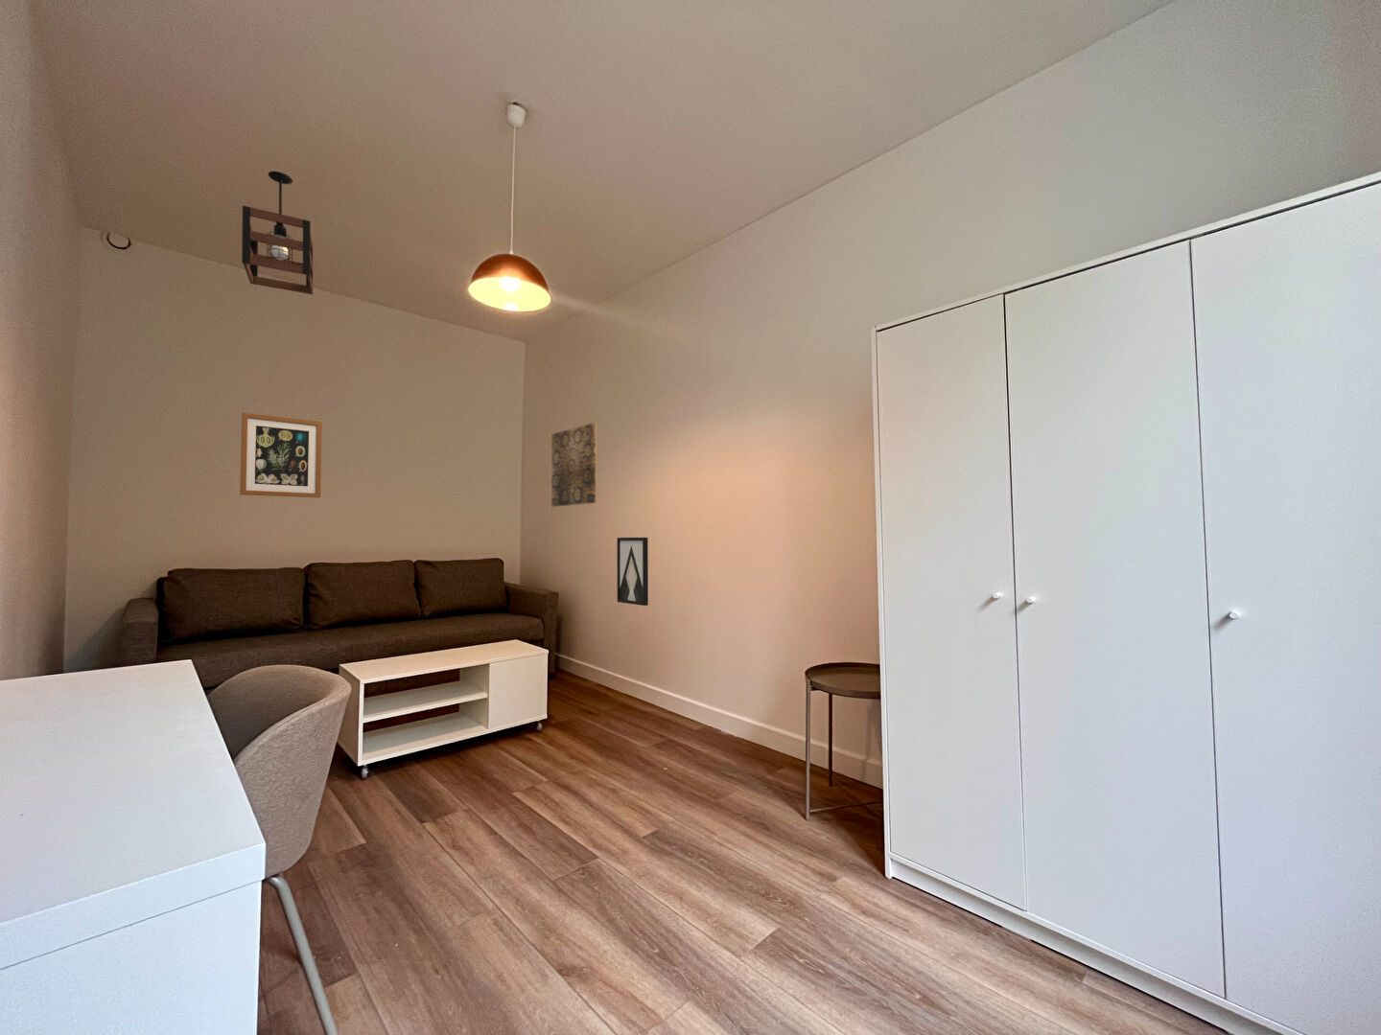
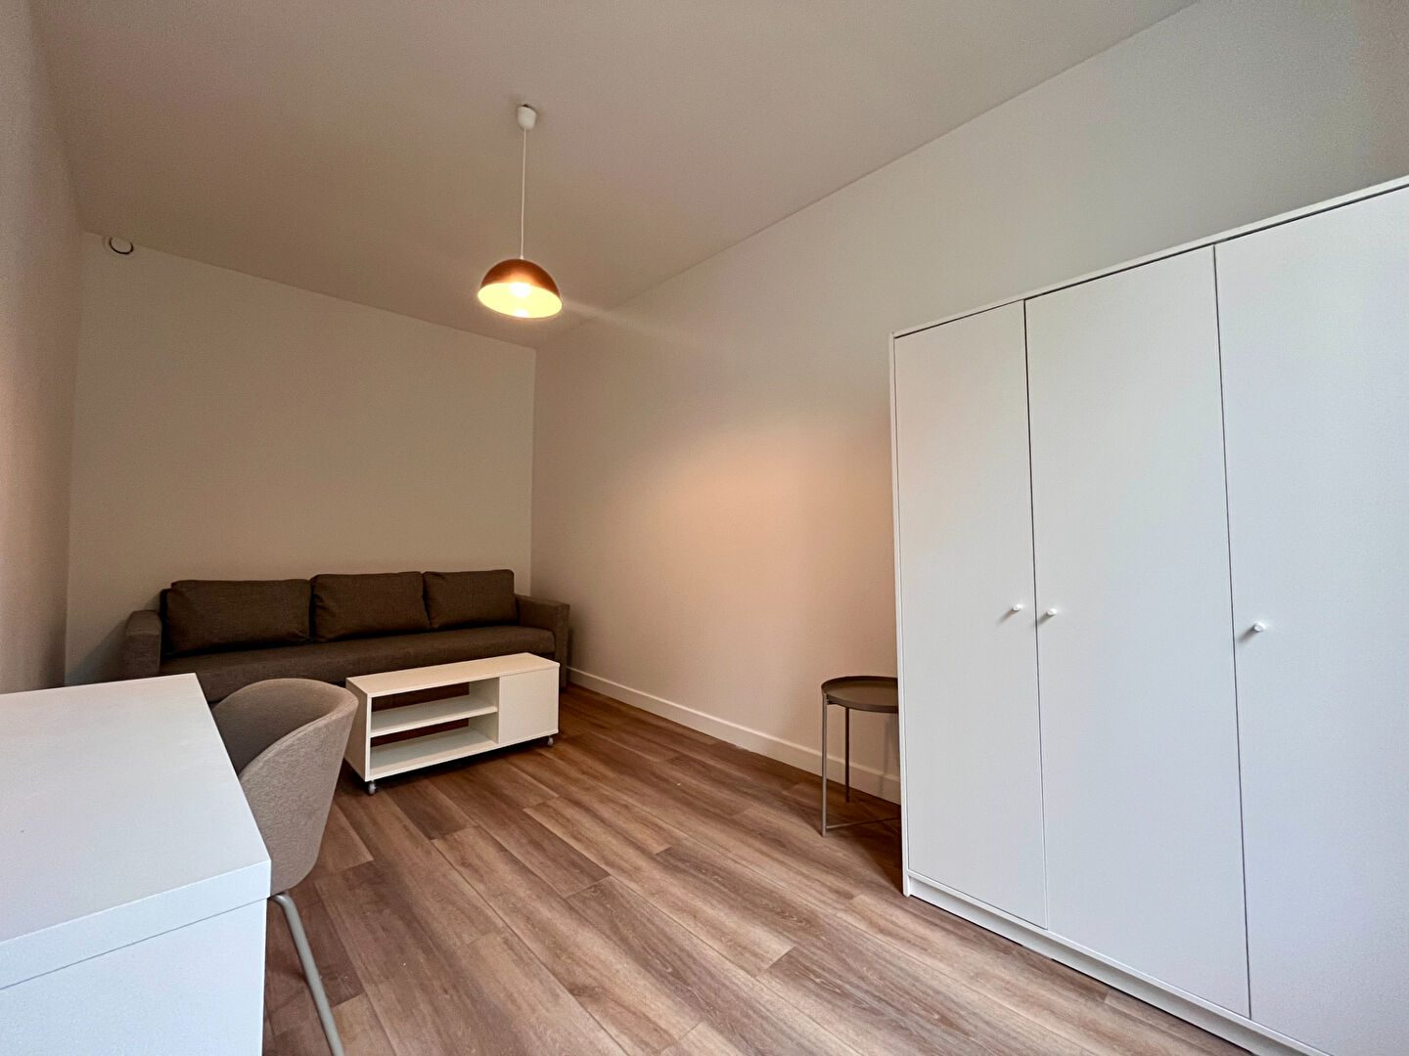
- wall art [615,537,649,607]
- wall art [239,411,323,498]
- wall art [550,422,597,508]
- pendant light [240,171,313,295]
